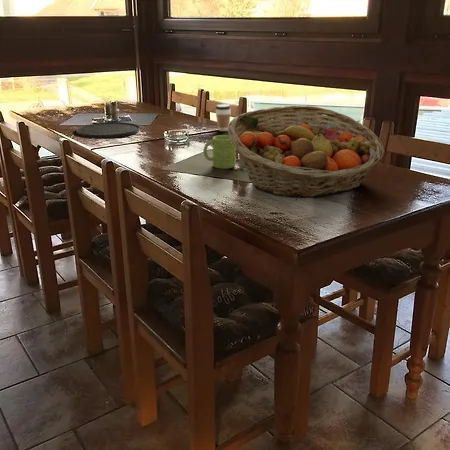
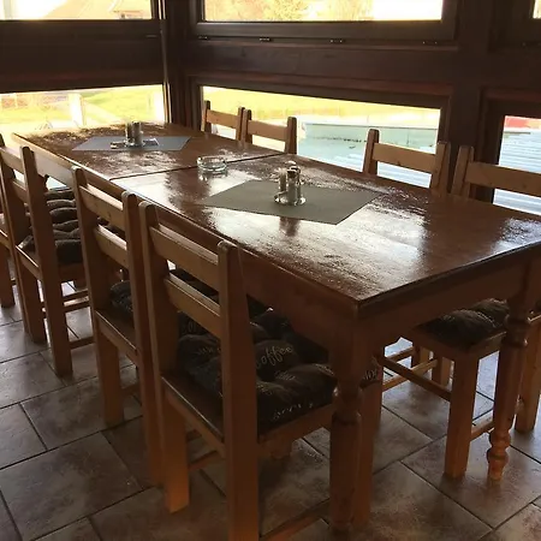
- mug [203,134,237,170]
- coffee cup [214,103,232,132]
- plate [75,121,140,139]
- fruit basket [227,105,385,199]
